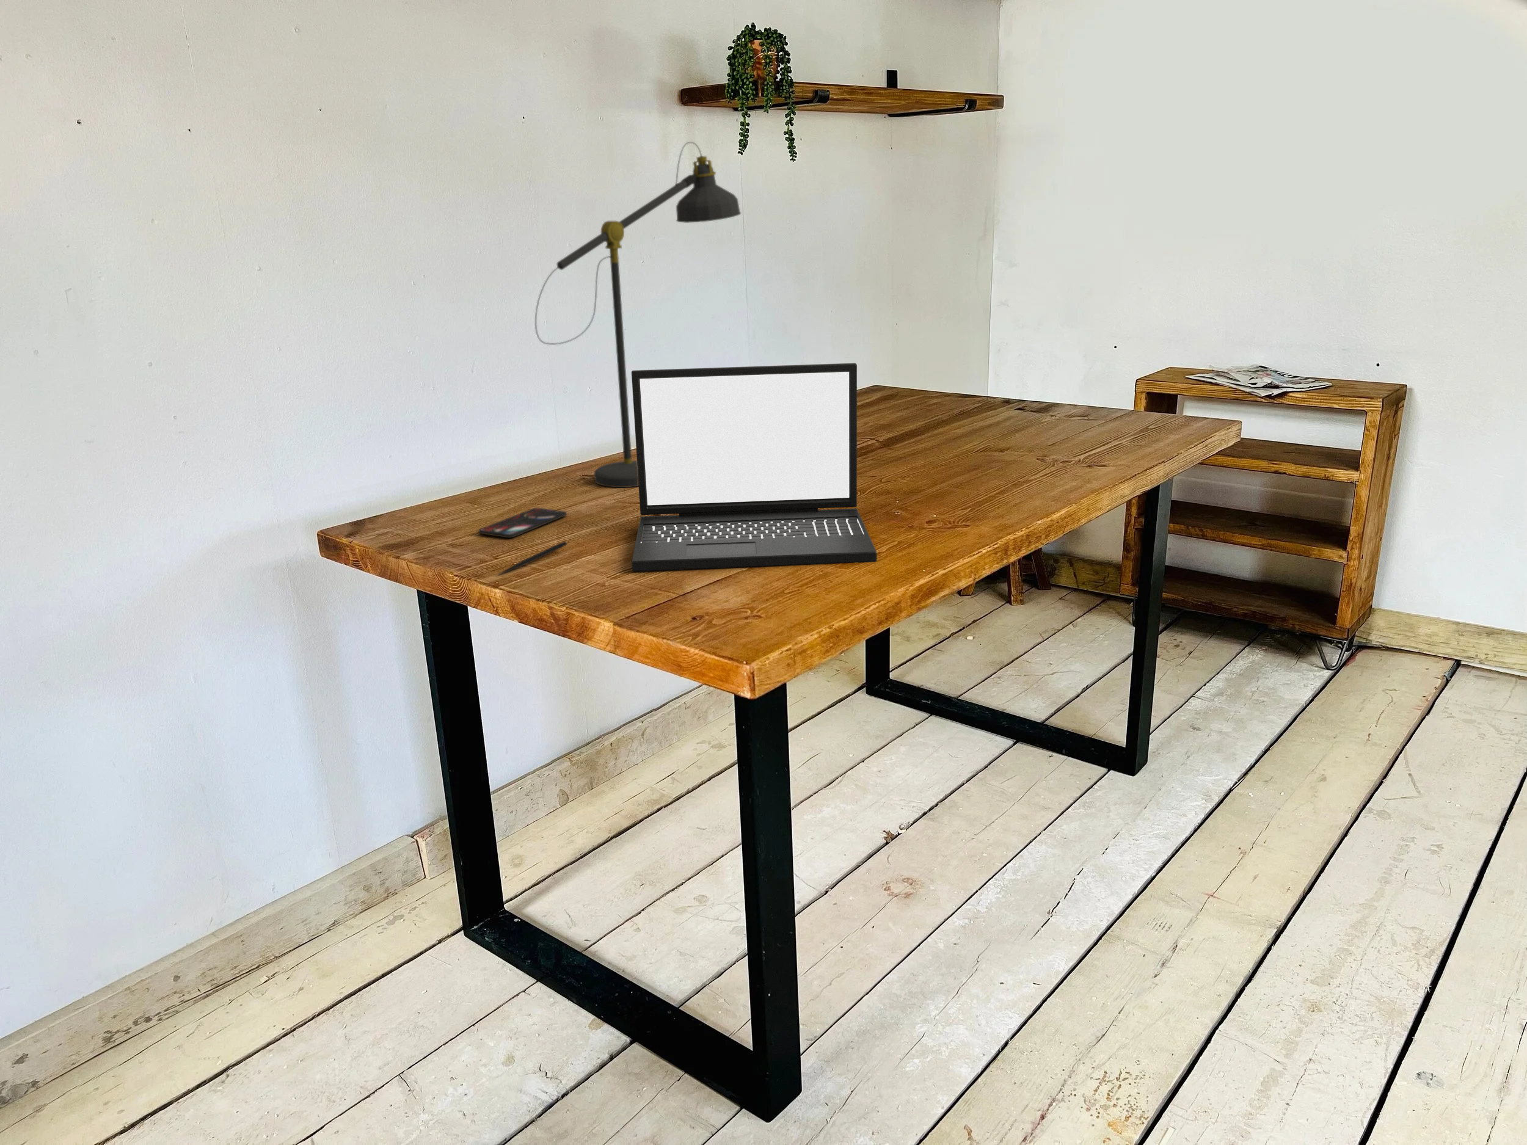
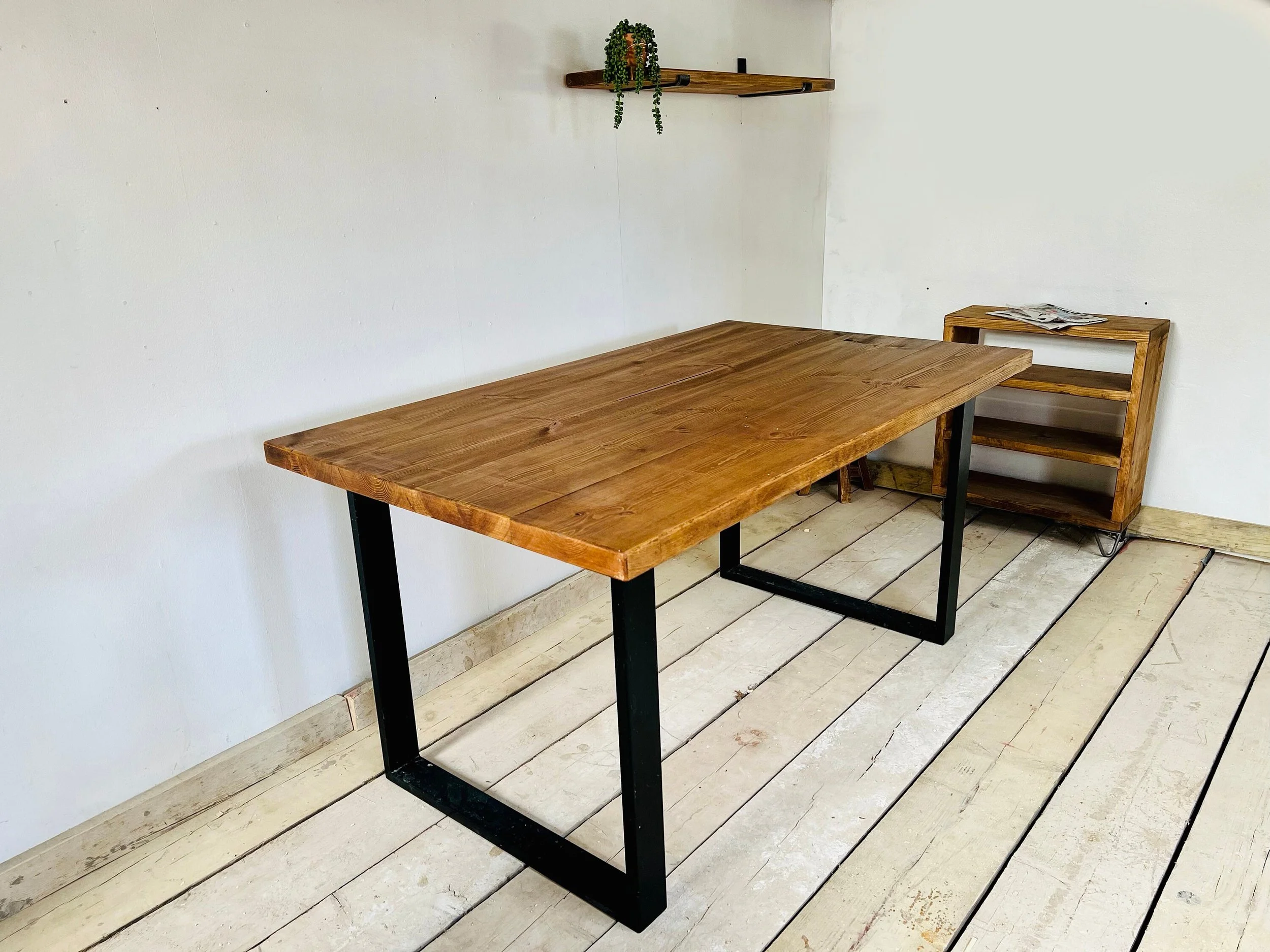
- laptop [631,363,877,572]
- desk lamp [534,141,742,488]
- smartphone [477,508,568,539]
- pen [498,540,568,575]
